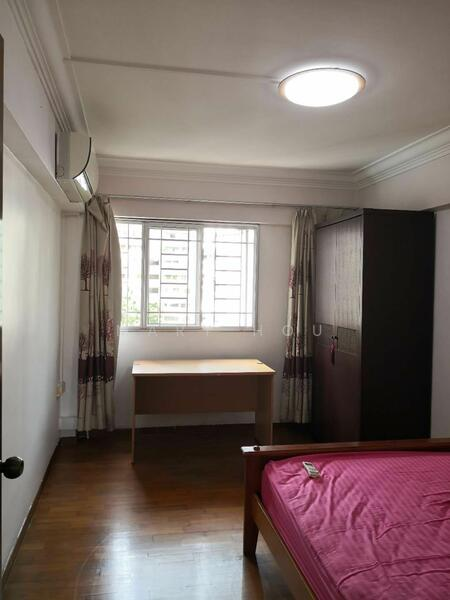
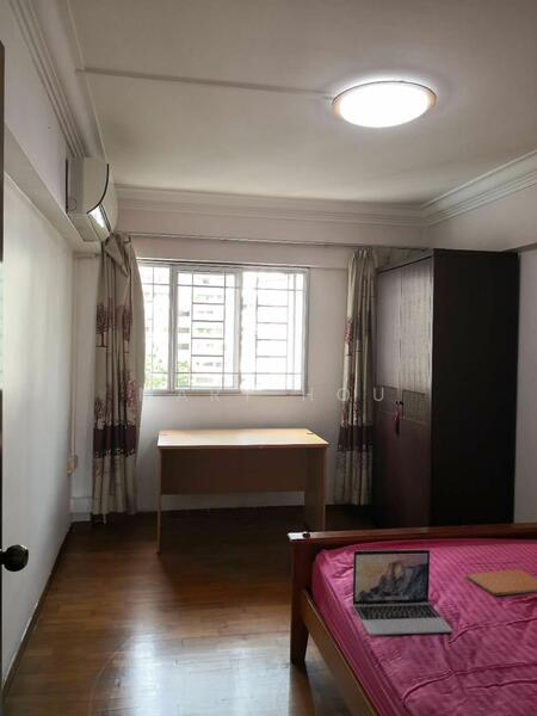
+ book [464,568,537,598]
+ laptop [351,548,453,636]
